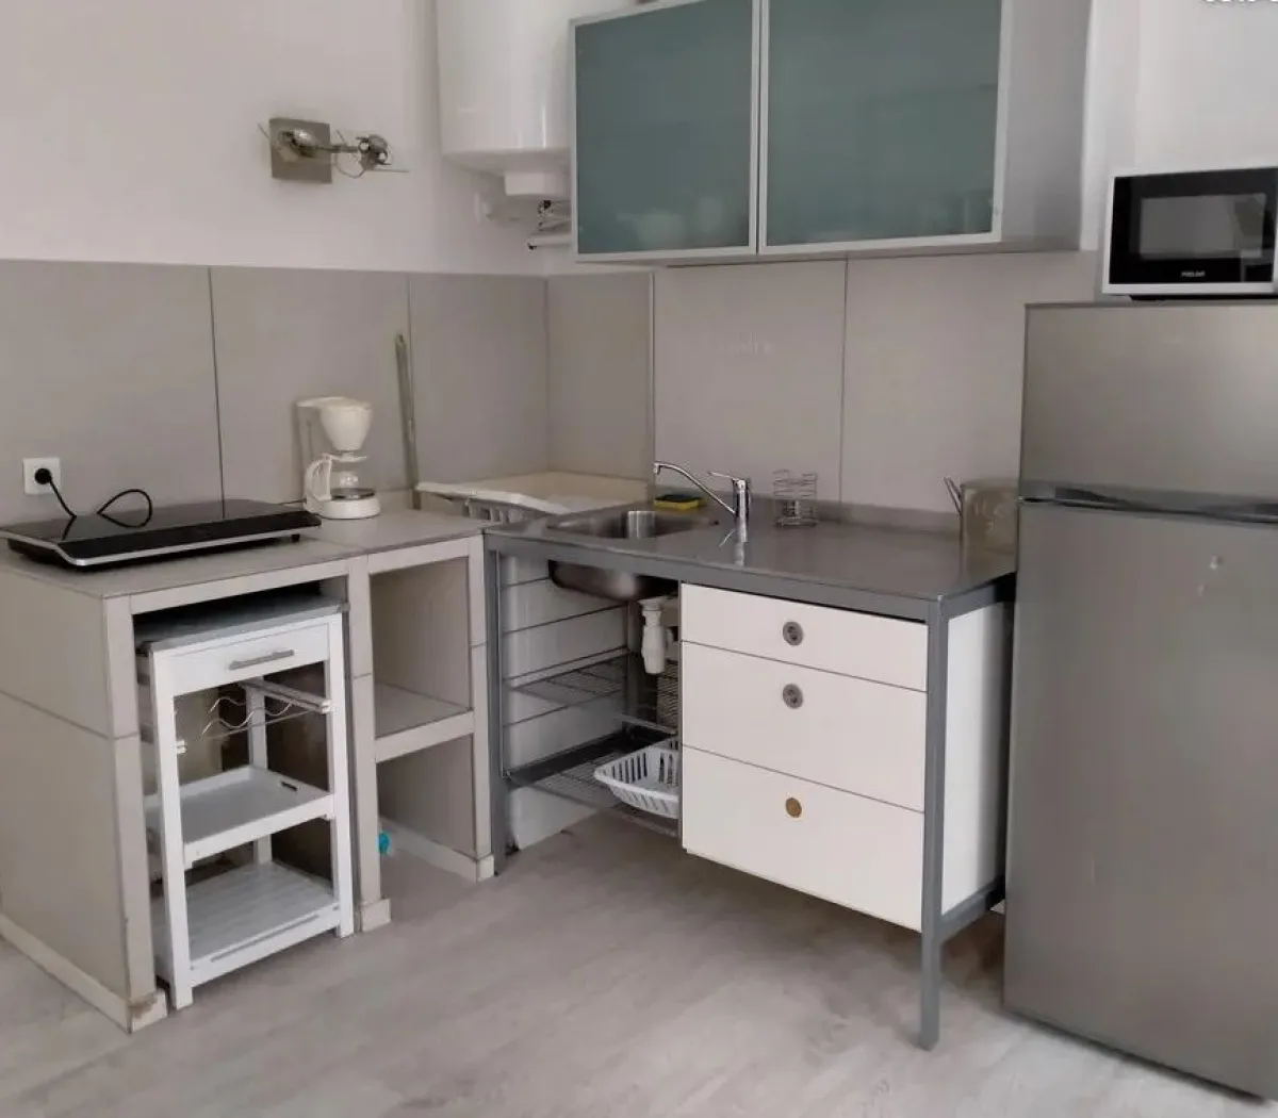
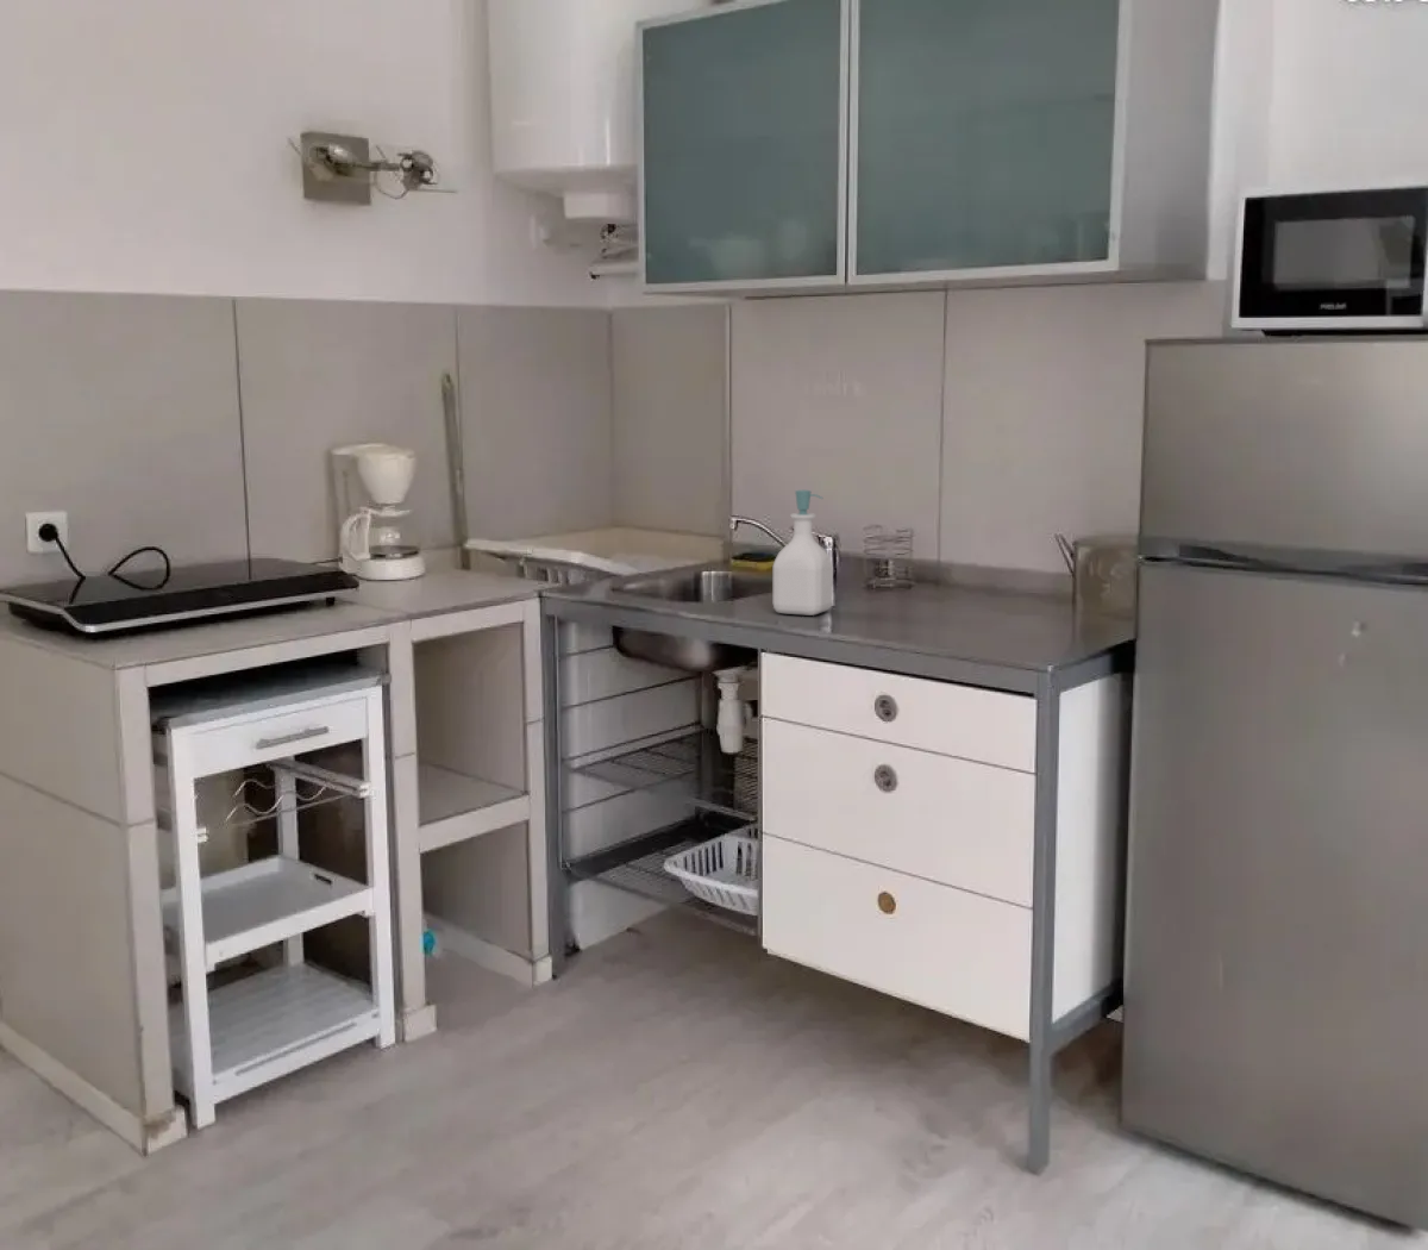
+ soap bottle [772,490,834,617]
